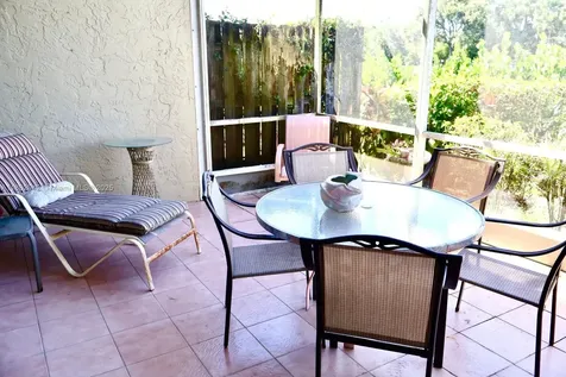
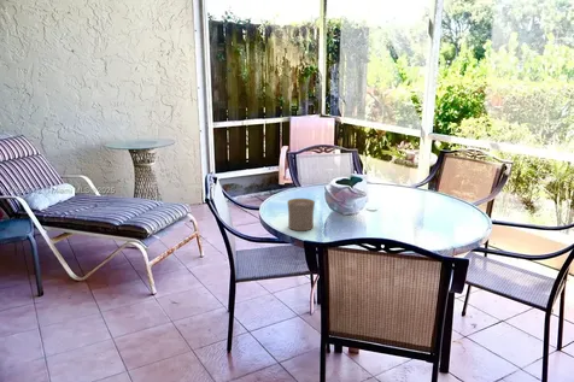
+ cup [287,198,316,231]
